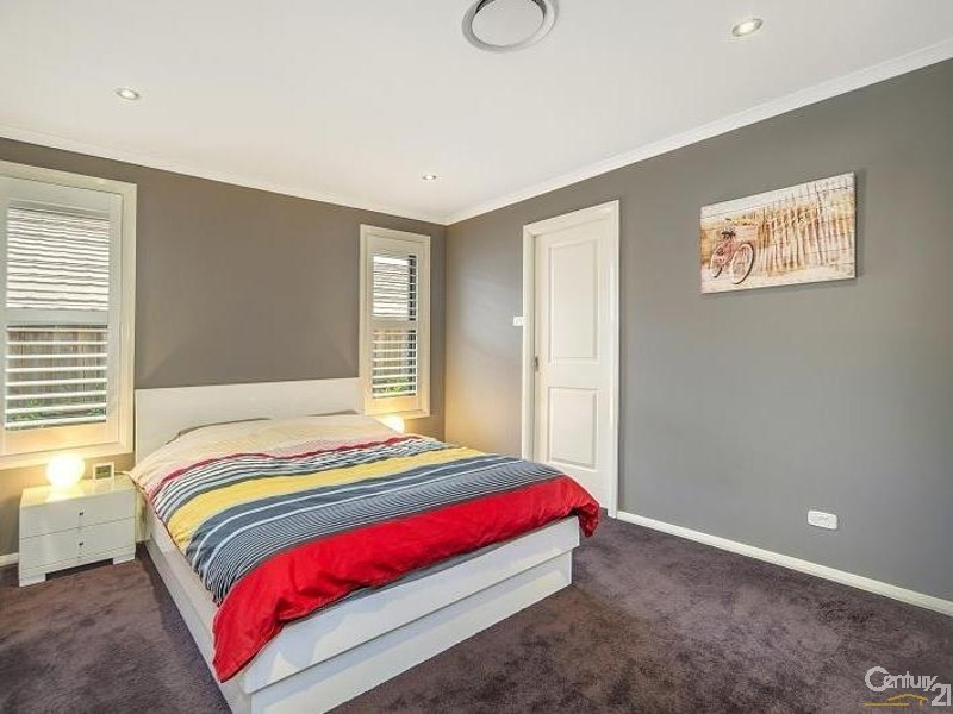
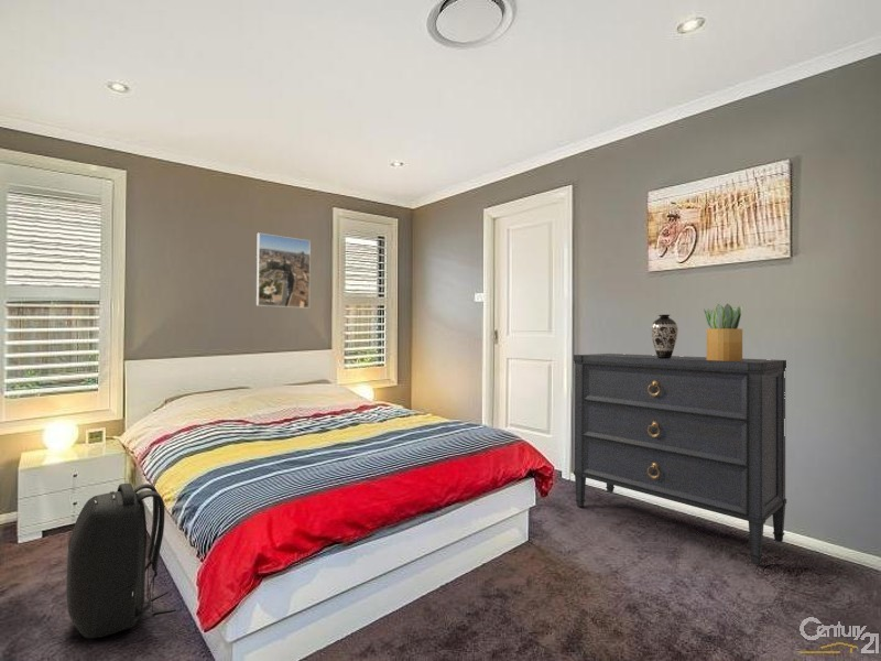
+ decorative vase [650,314,679,358]
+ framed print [255,232,312,310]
+ potted plant [703,303,743,361]
+ backpack [65,483,177,639]
+ dresser [573,353,787,566]
